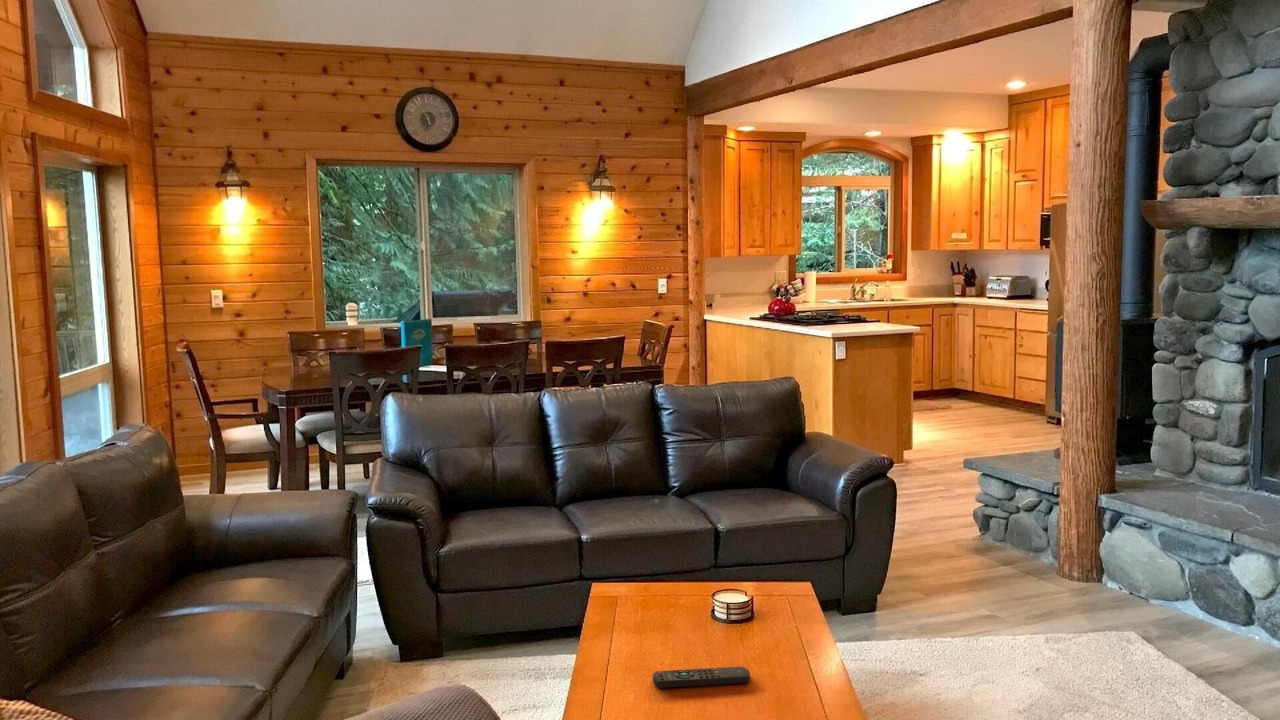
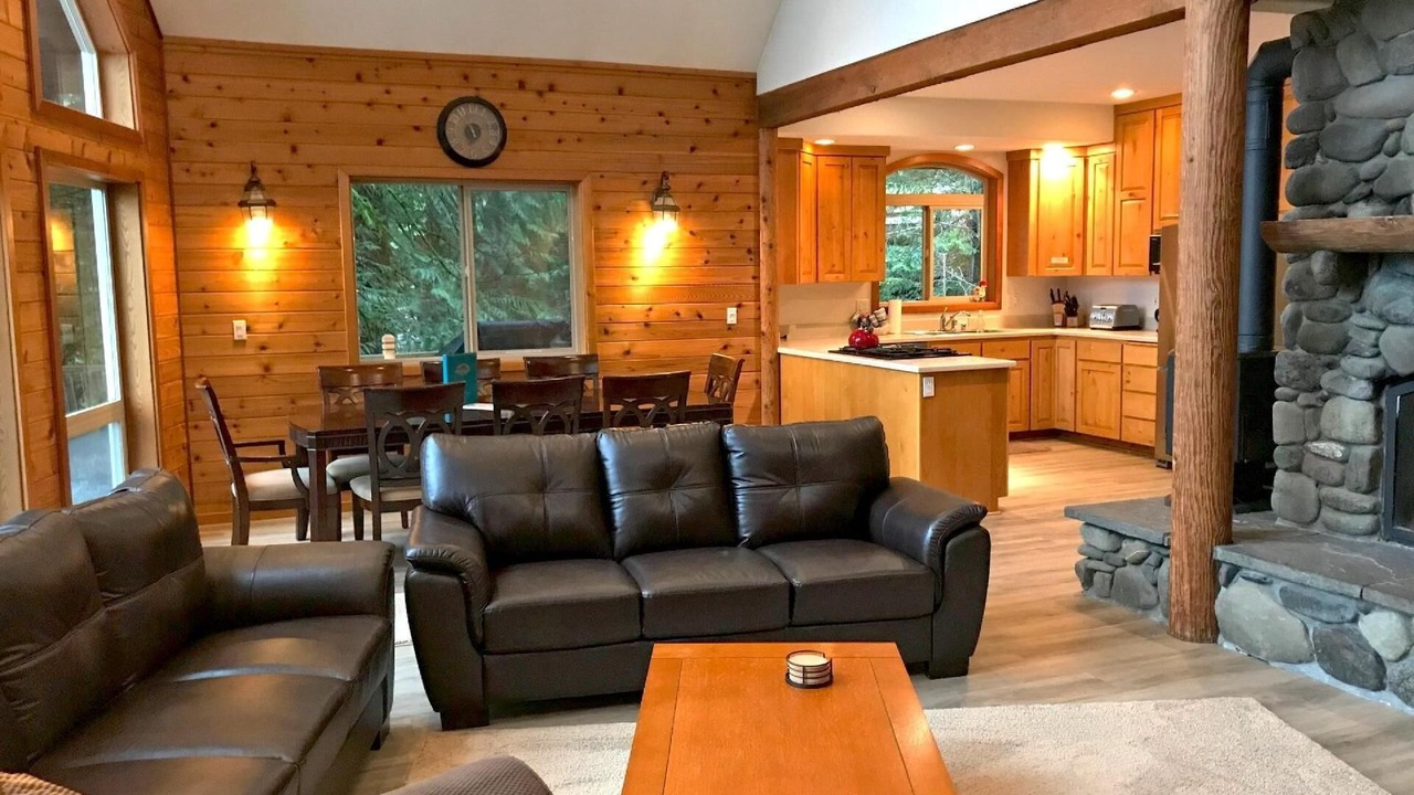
- remote control [652,666,751,689]
